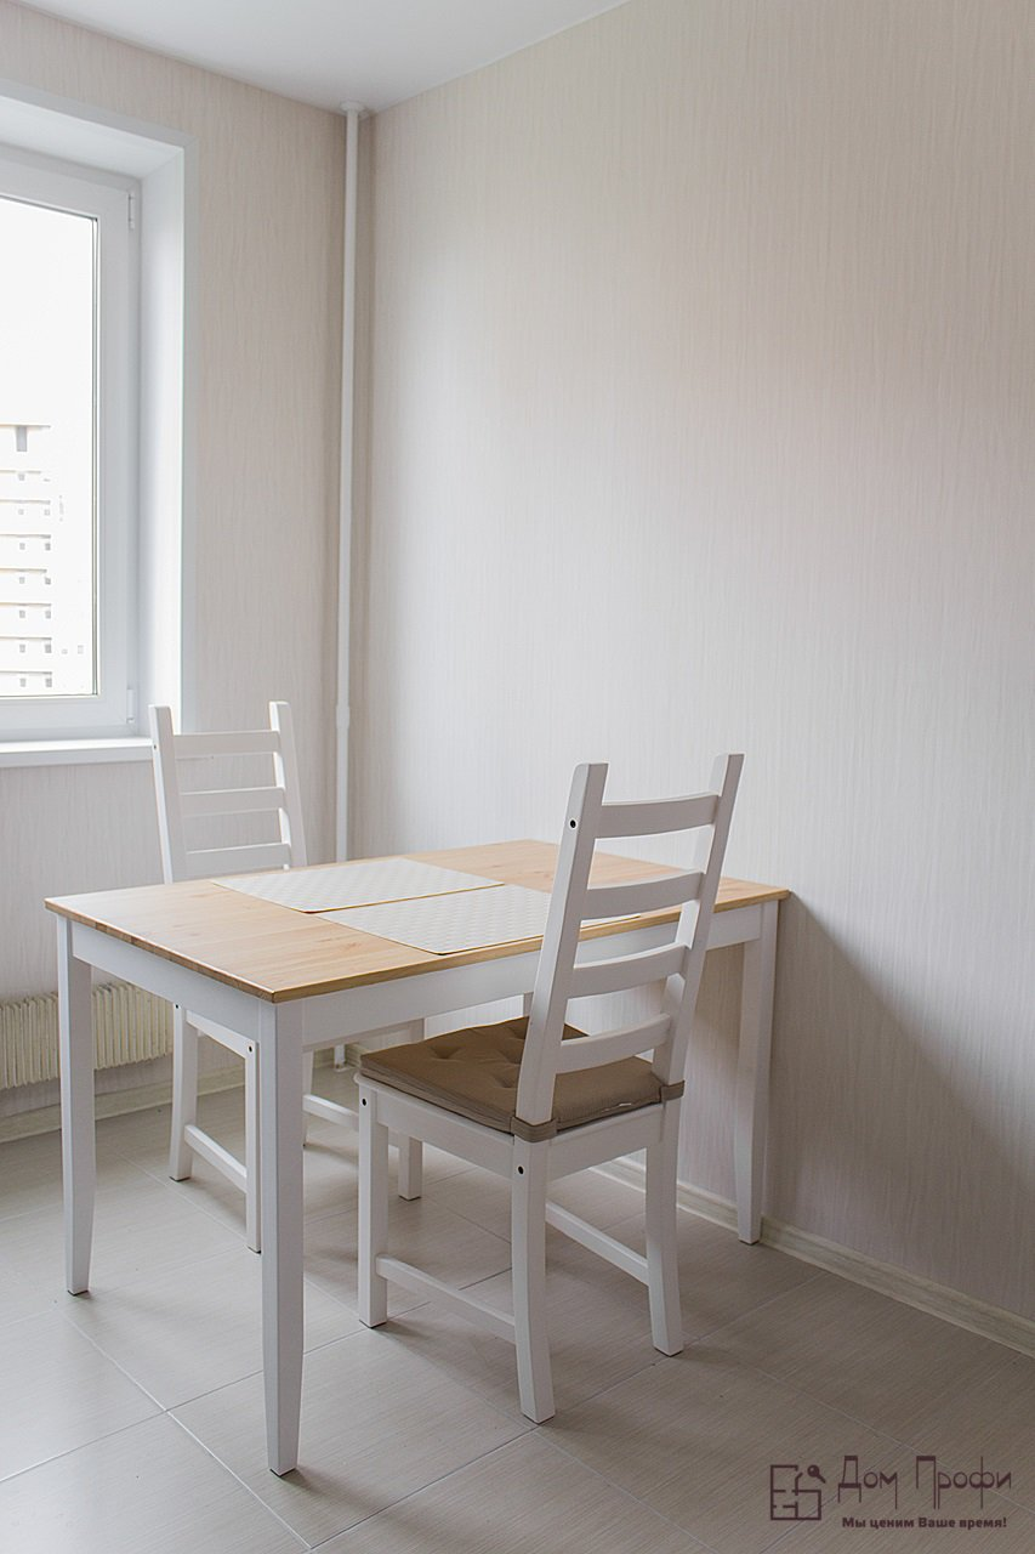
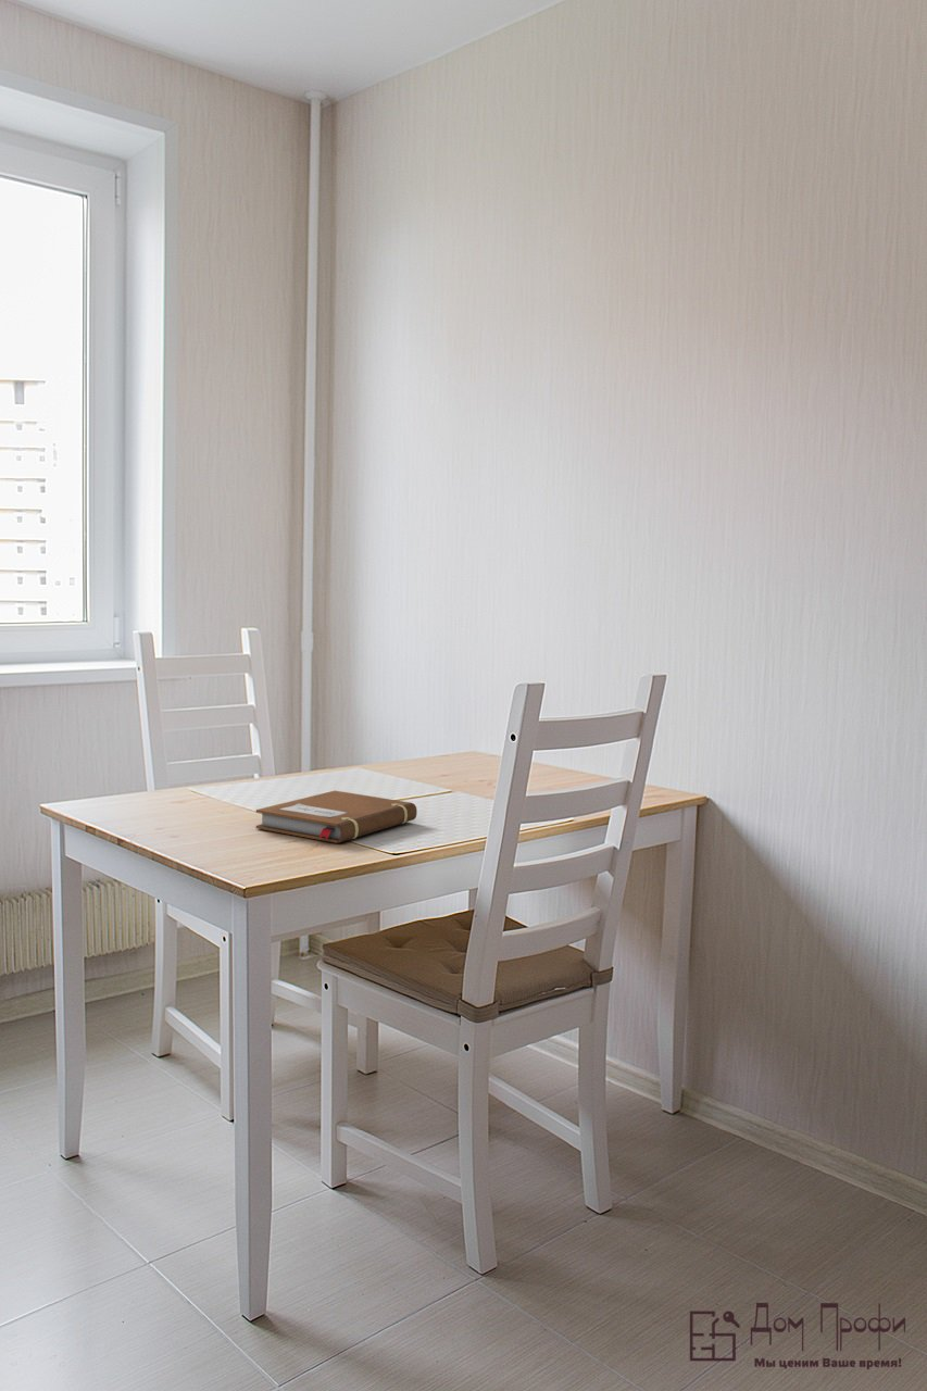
+ notebook [254,790,418,844]
